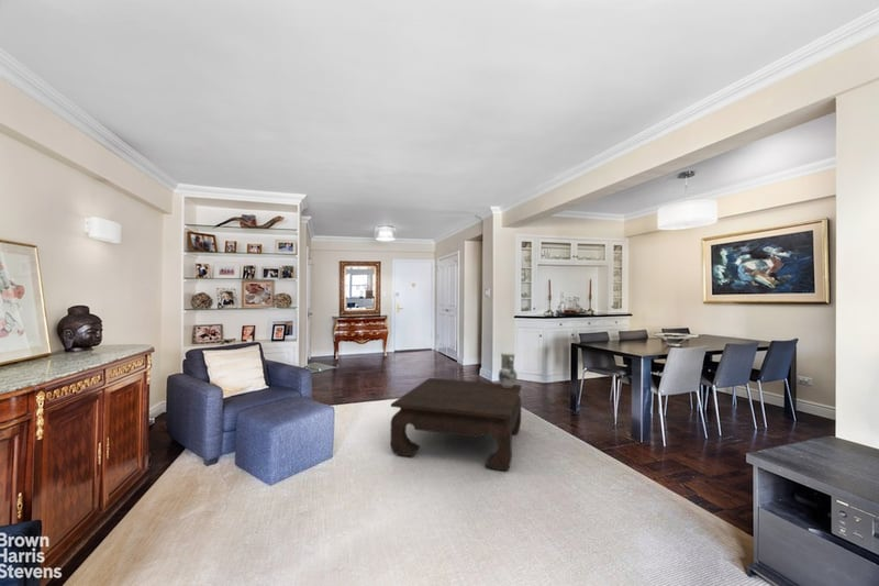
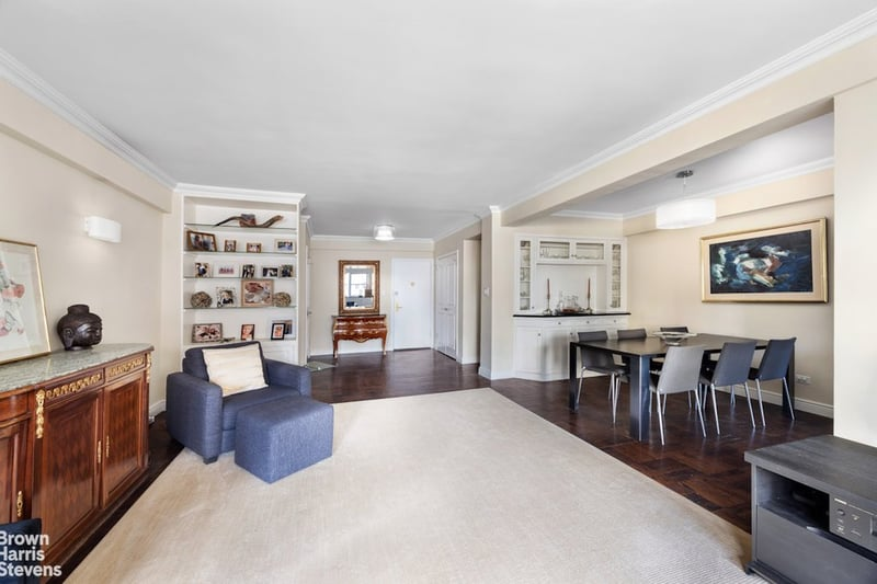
- coffee table [390,377,522,472]
- vase [498,352,518,388]
